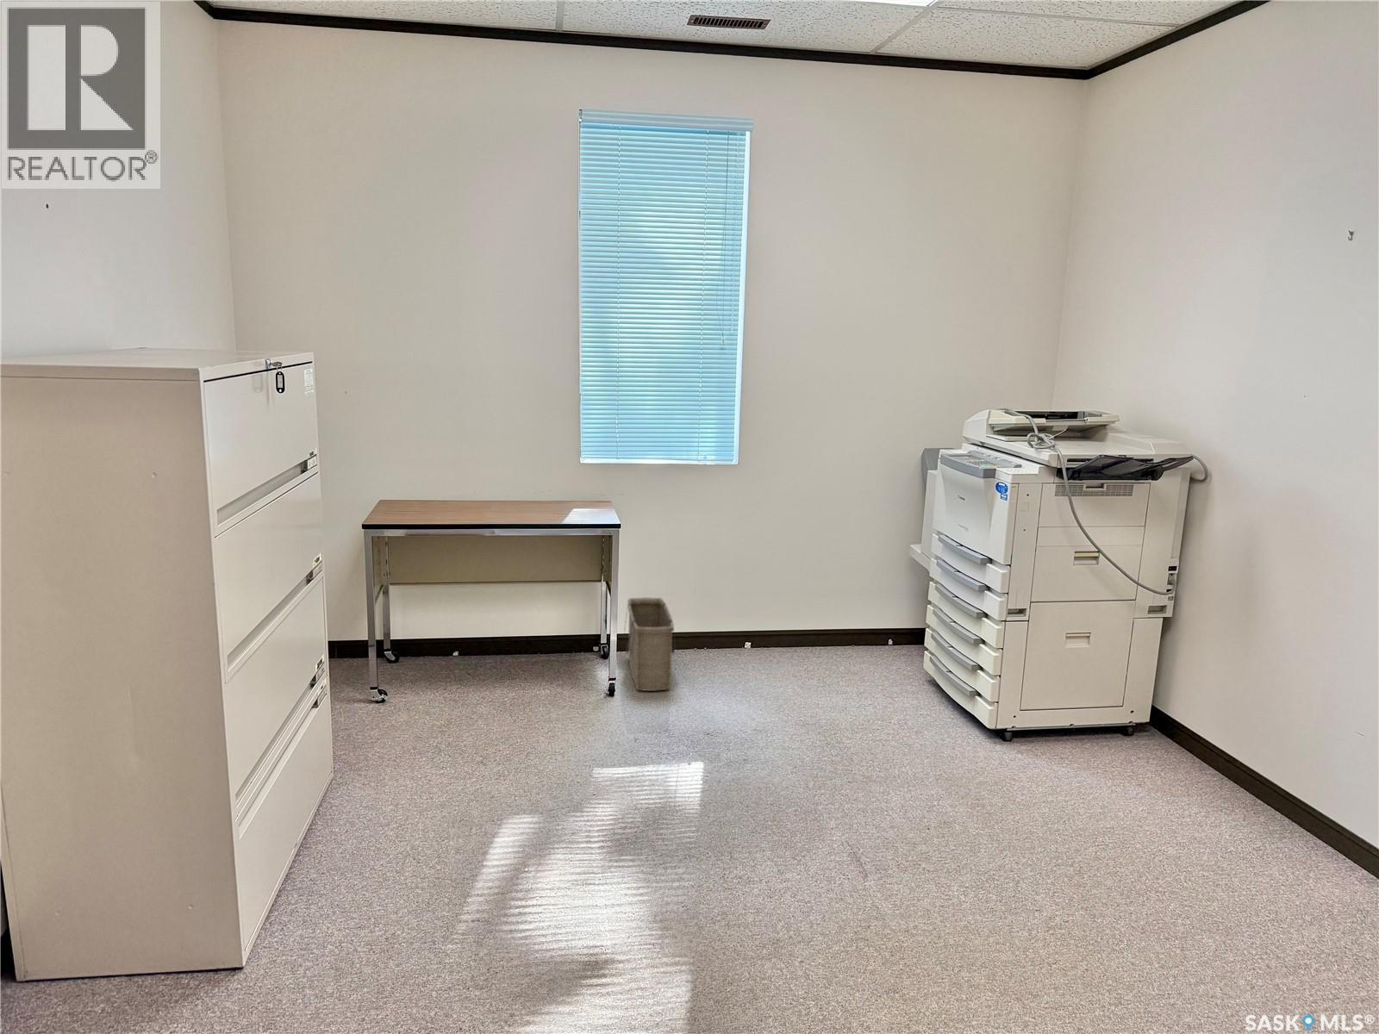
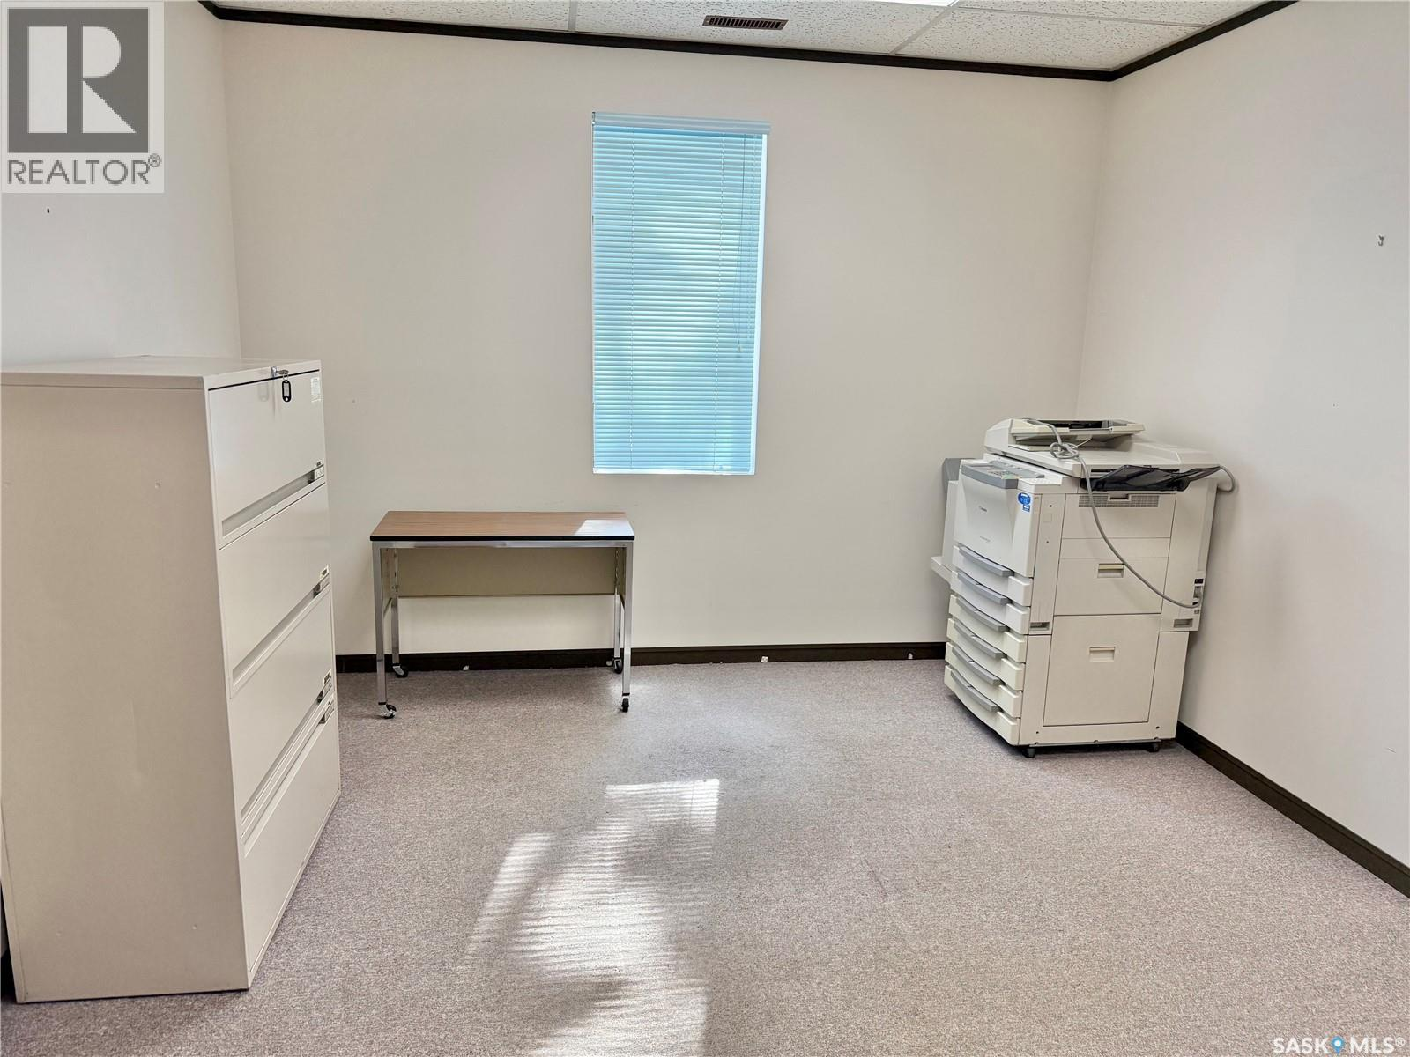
- basket [623,596,676,692]
